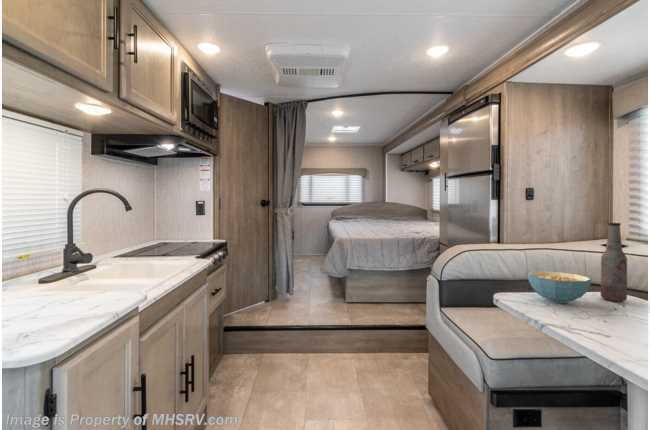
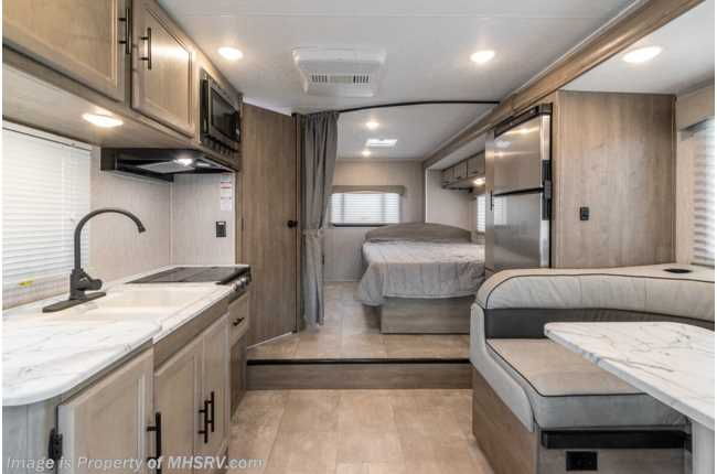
- cereal bowl [527,270,592,304]
- bottle [600,222,628,302]
